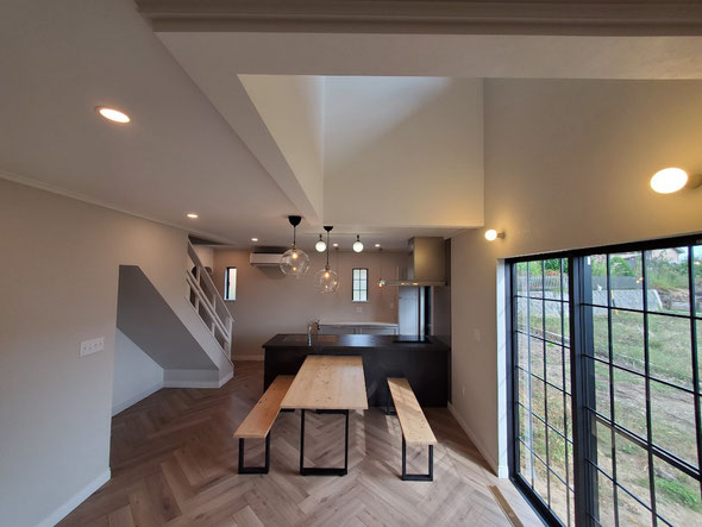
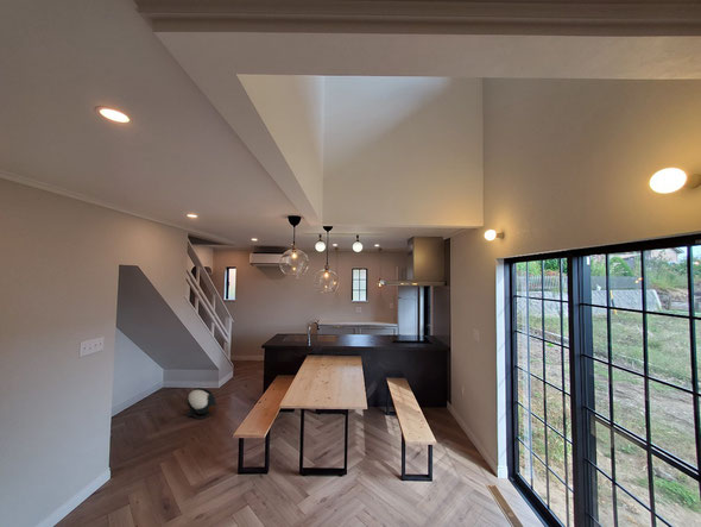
+ helmet [185,387,216,420]
